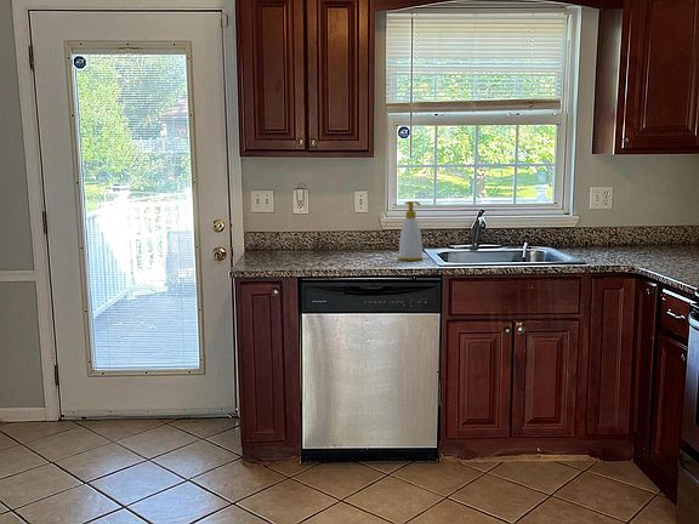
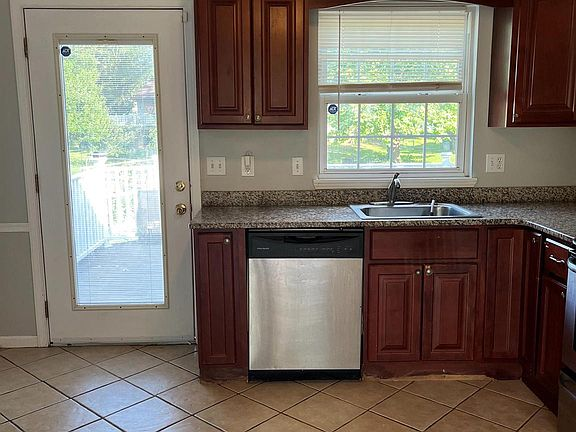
- soap bottle [397,200,425,262]
